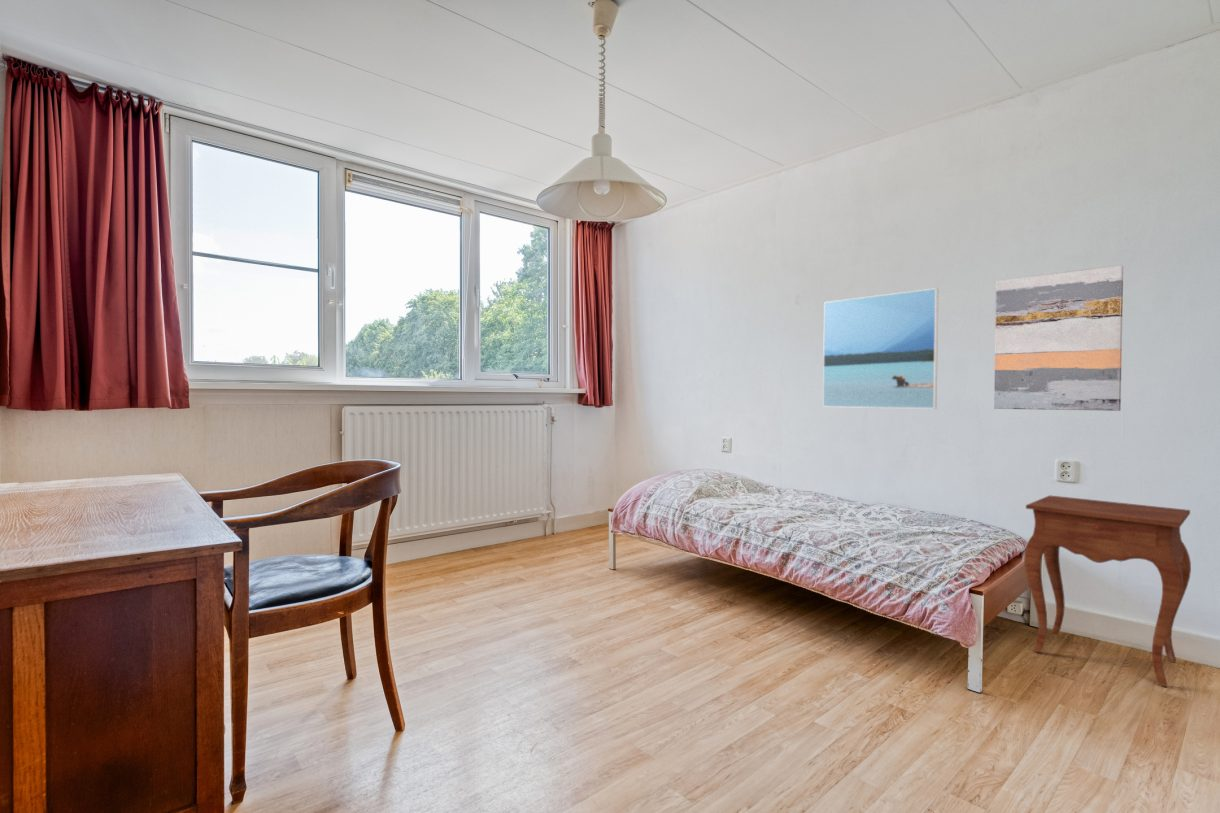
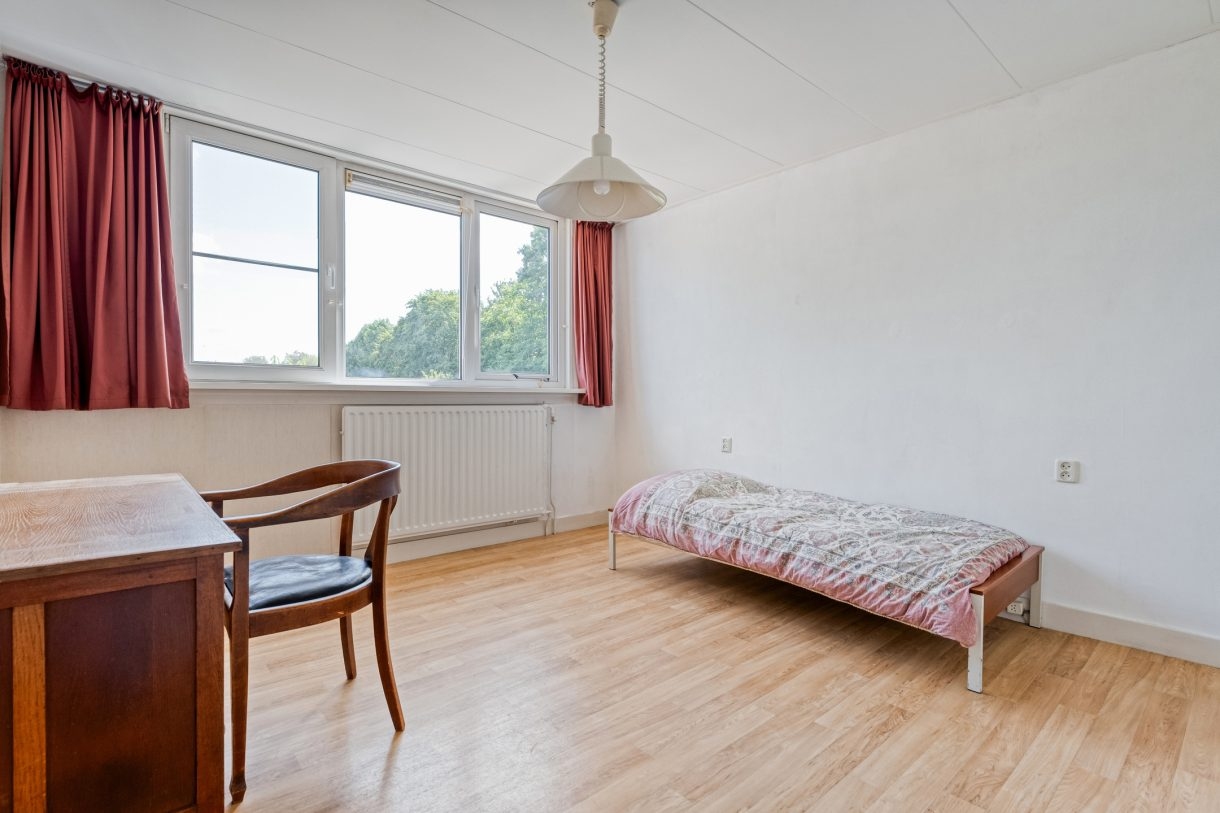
- wall art [993,264,1124,412]
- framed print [822,287,939,410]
- side table [1023,494,1192,688]
